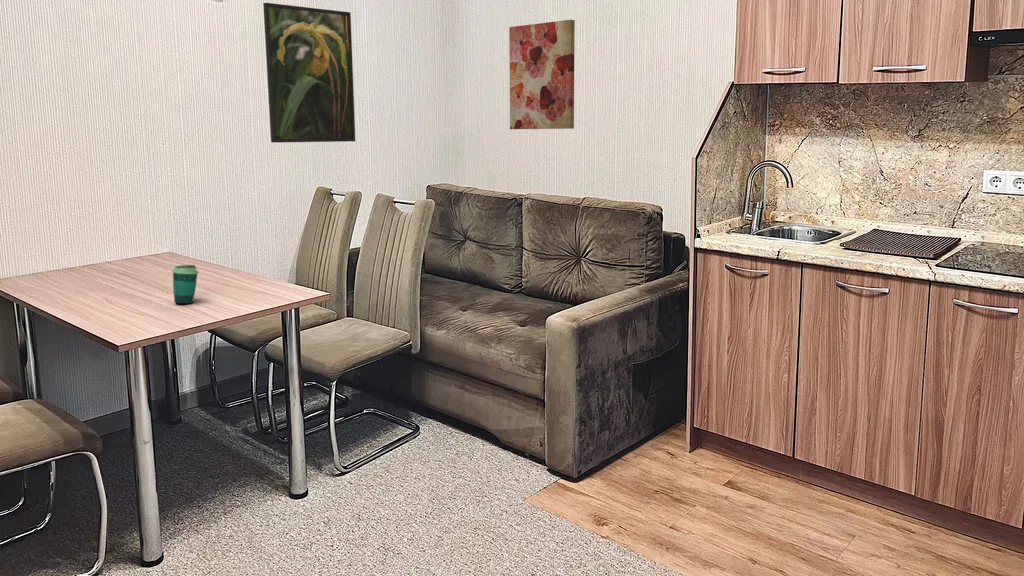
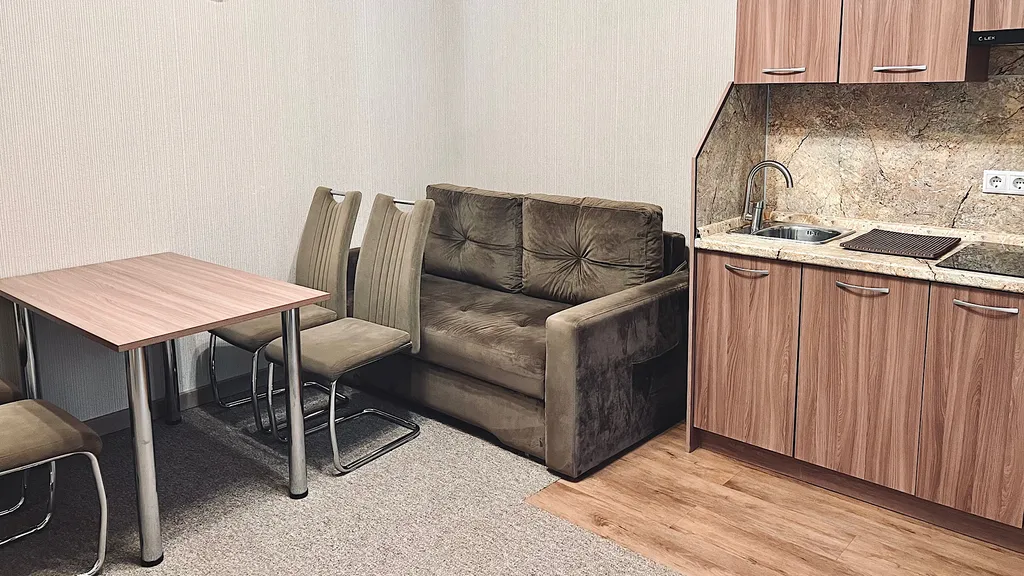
- wall art [508,19,576,130]
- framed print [262,2,356,144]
- cup [171,264,199,305]
